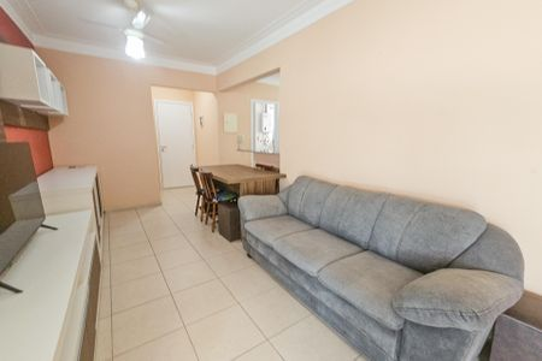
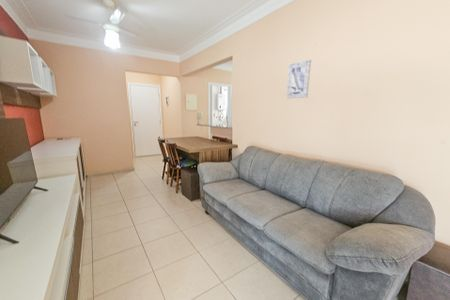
+ wall art [285,59,312,99]
